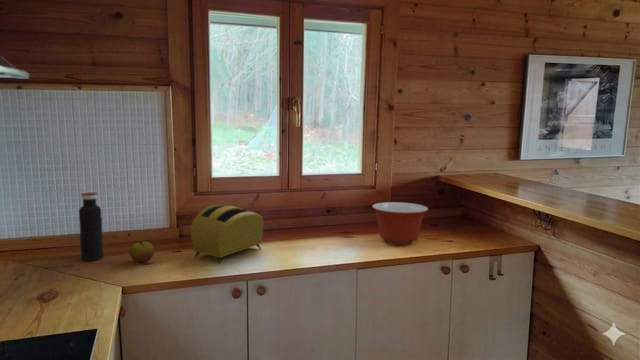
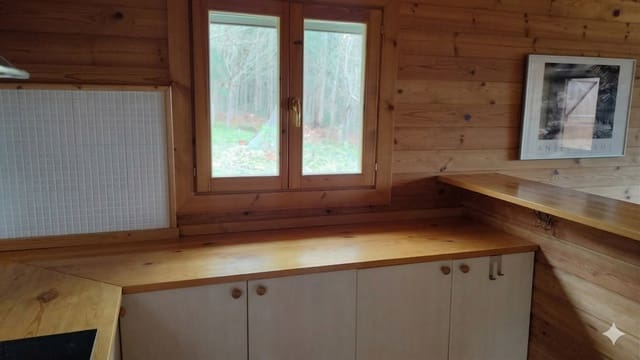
- water bottle [78,192,104,262]
- mixing bowl [371,201,429,246]
- toaster [190,204,265,265]
- apple [129,241,155,263]
